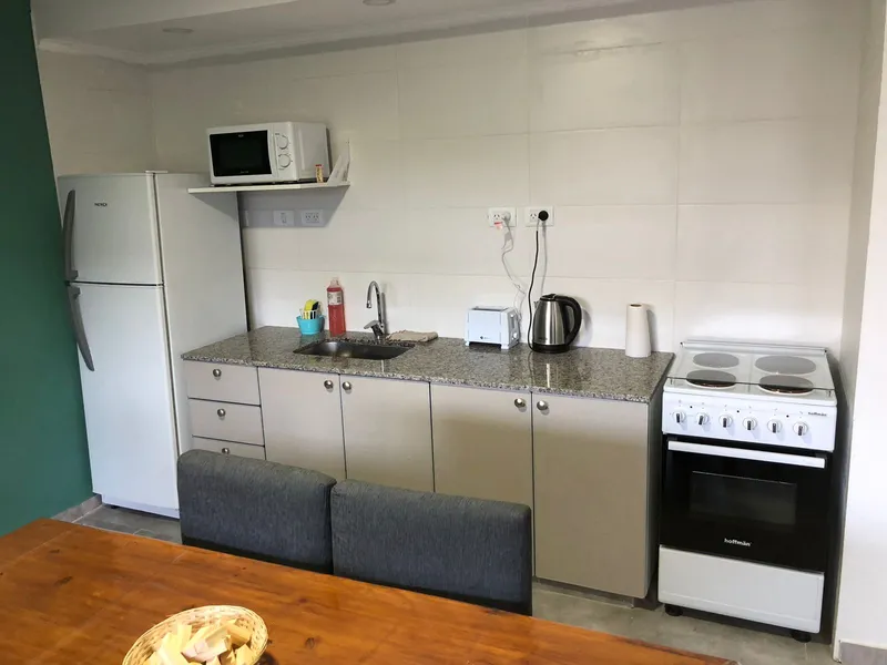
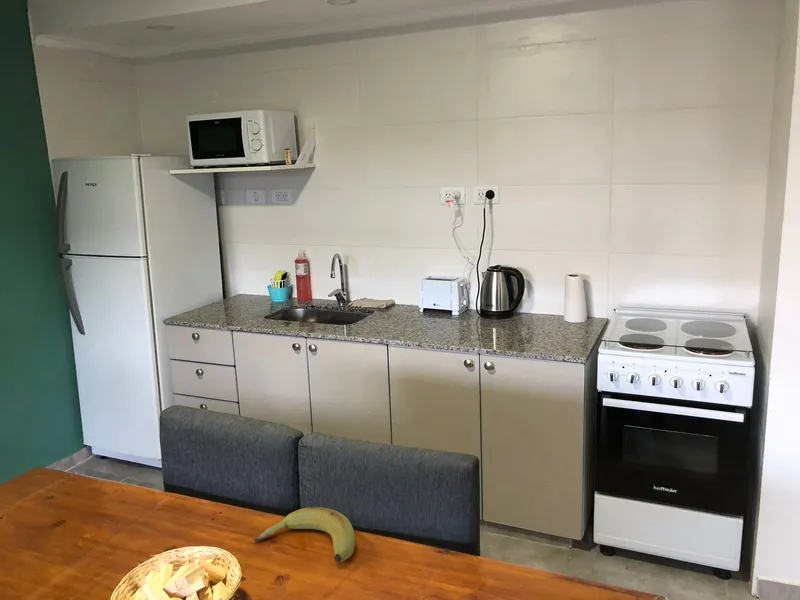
+ banana [253,506,356,563]
